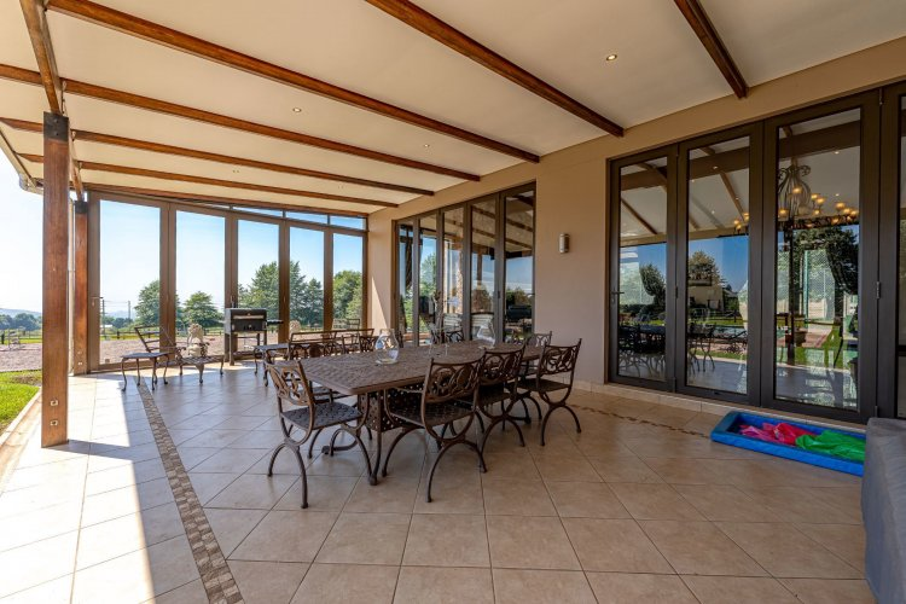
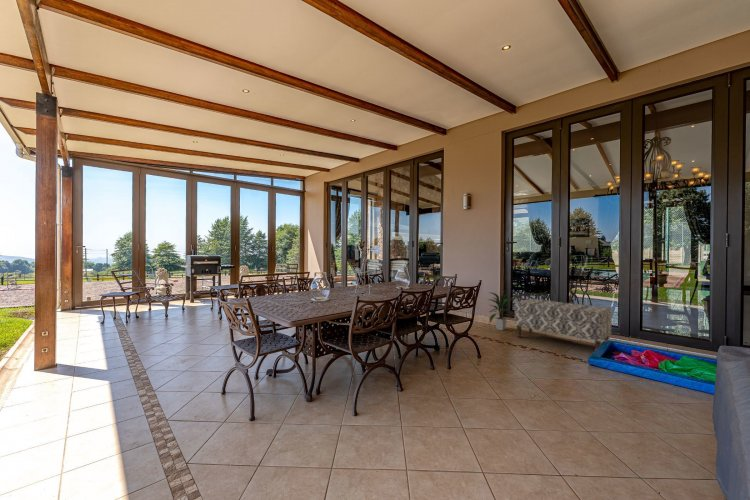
+ bench [514,298,613,350]
+ indoor plant [486,289,517,331]
